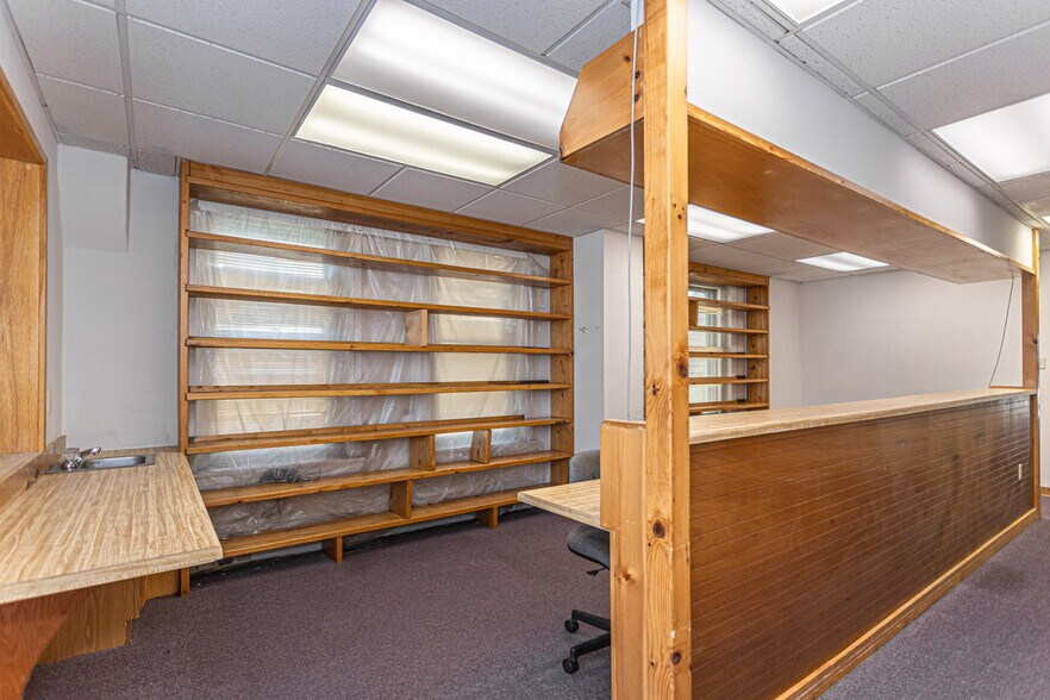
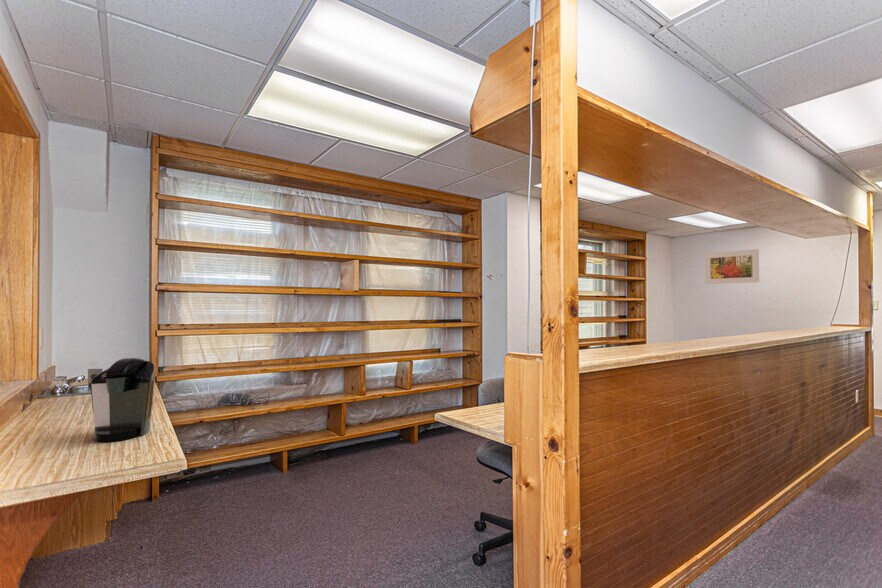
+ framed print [704,248,760,285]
+ coffee maker [87,357,156,443]
